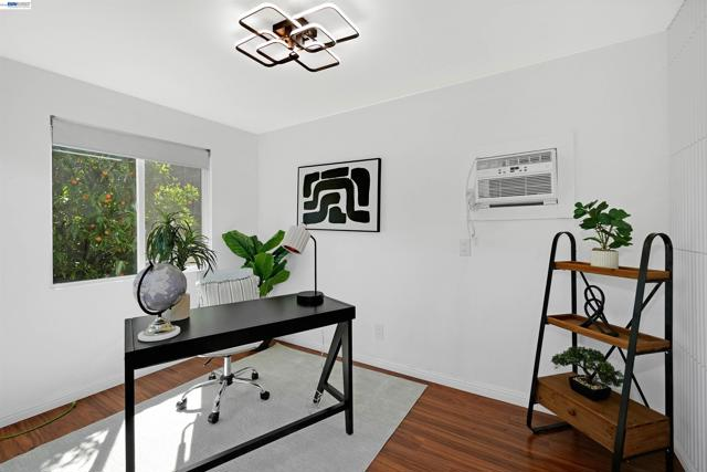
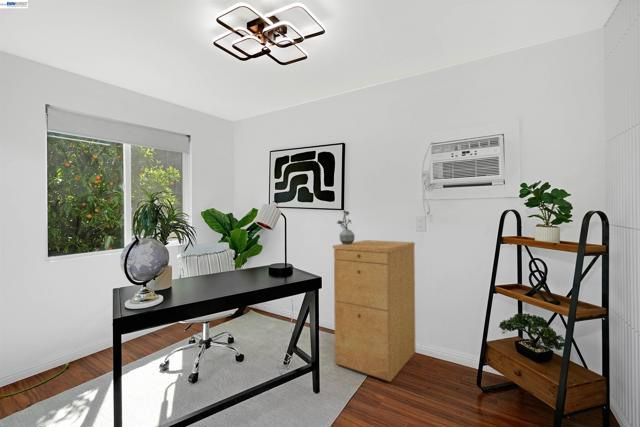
+ filing cabinet [332,239,416,383]
+ potted plant [336,209,355,245]
